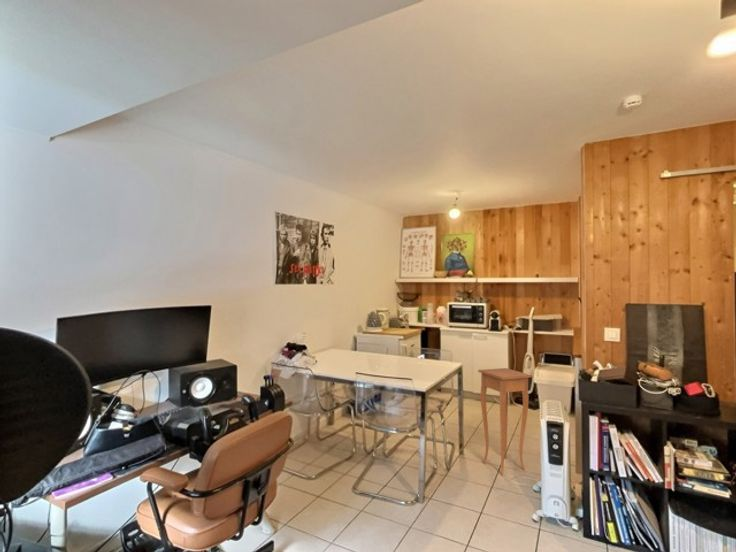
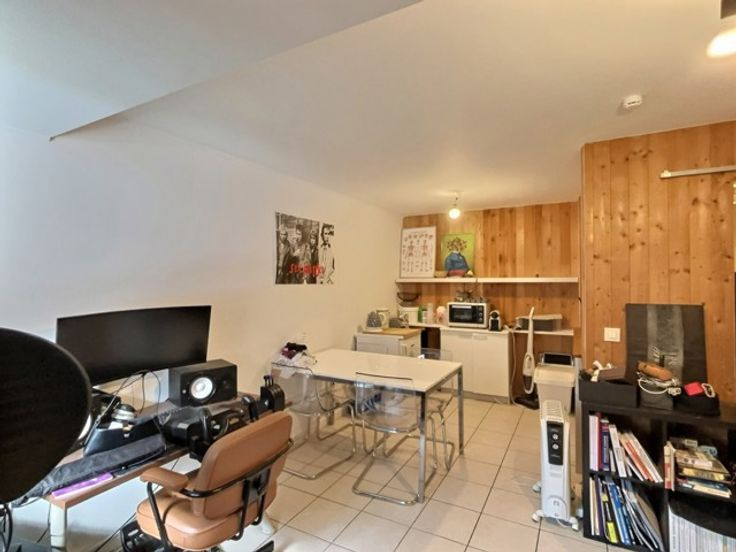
- side table [477,367,533,476]
